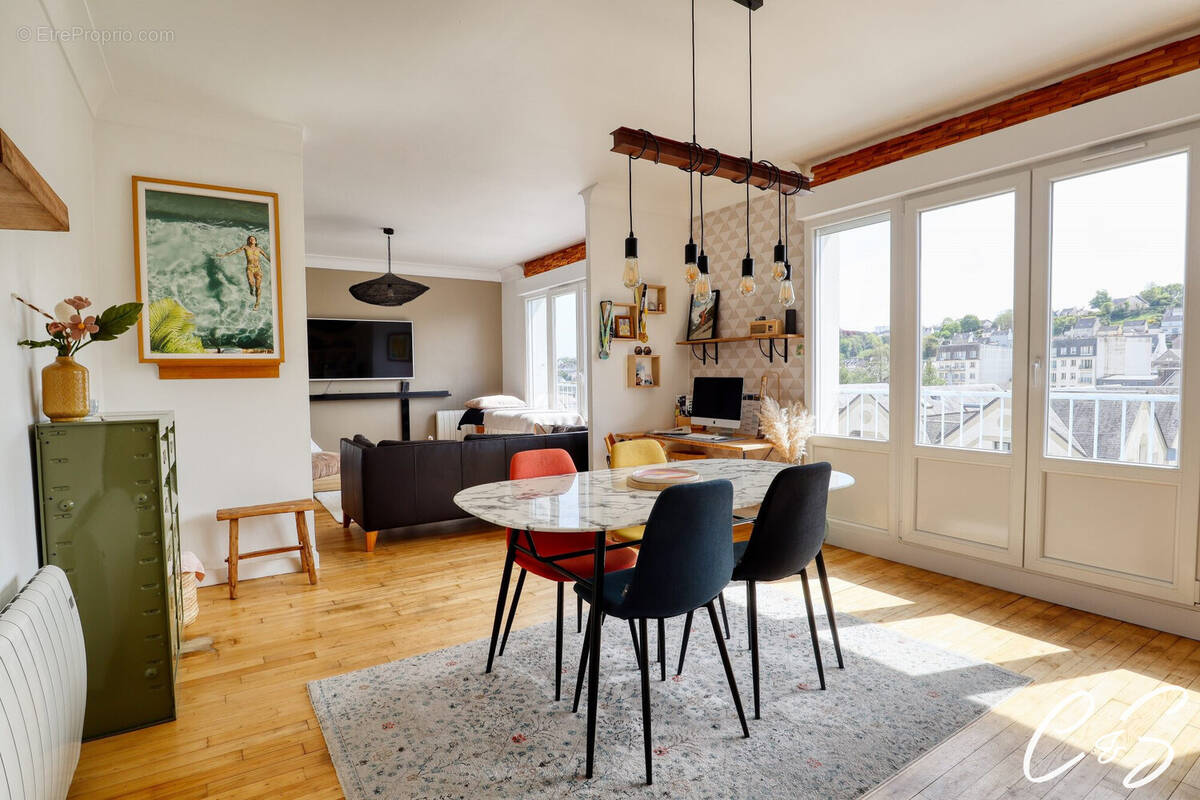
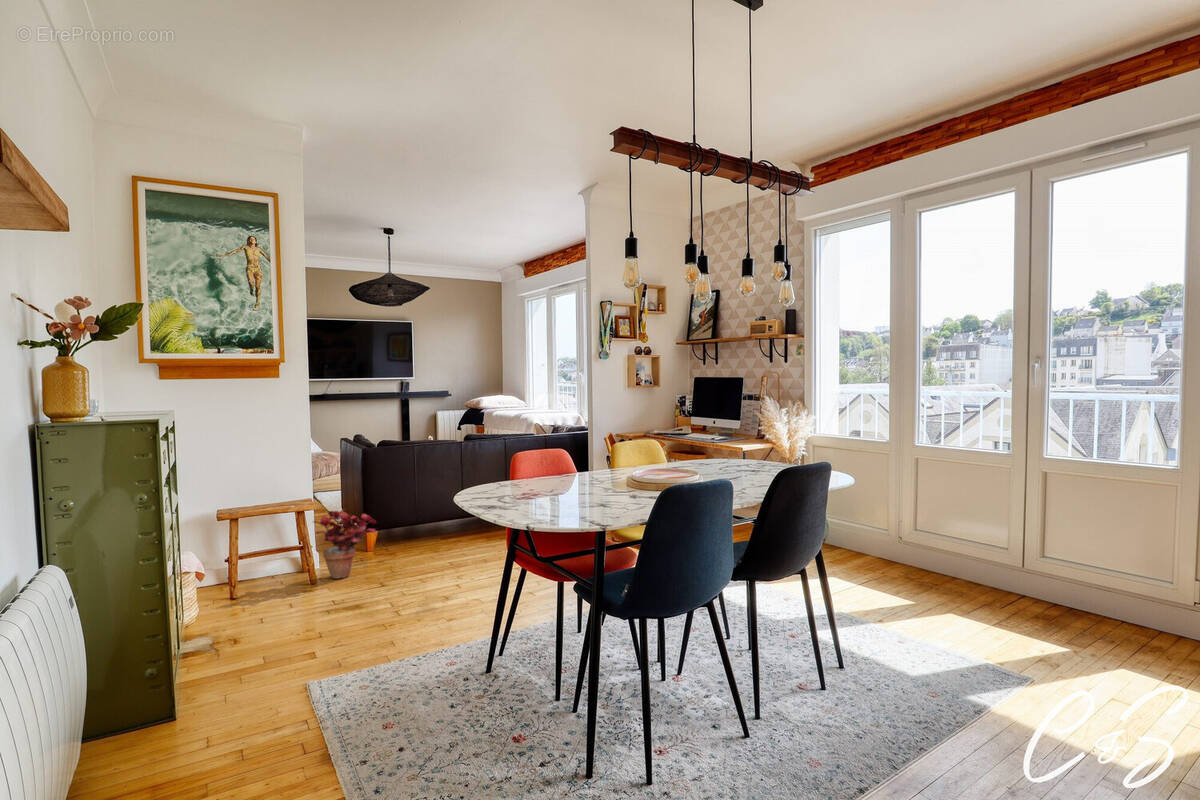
+ potted plant [311,507,378,580]
